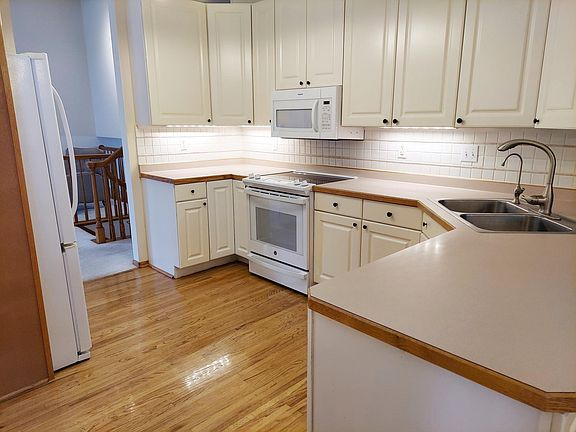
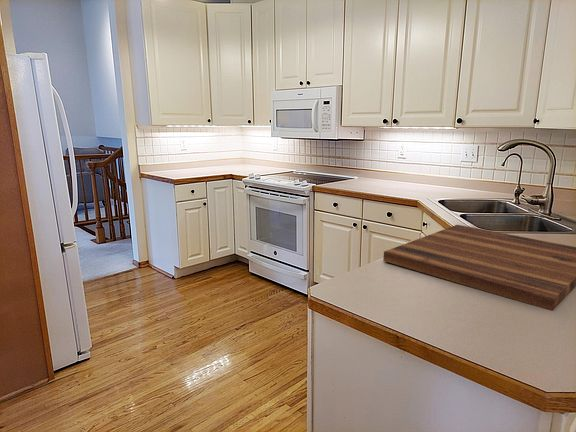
+ cutting board [382,224,576,312]
